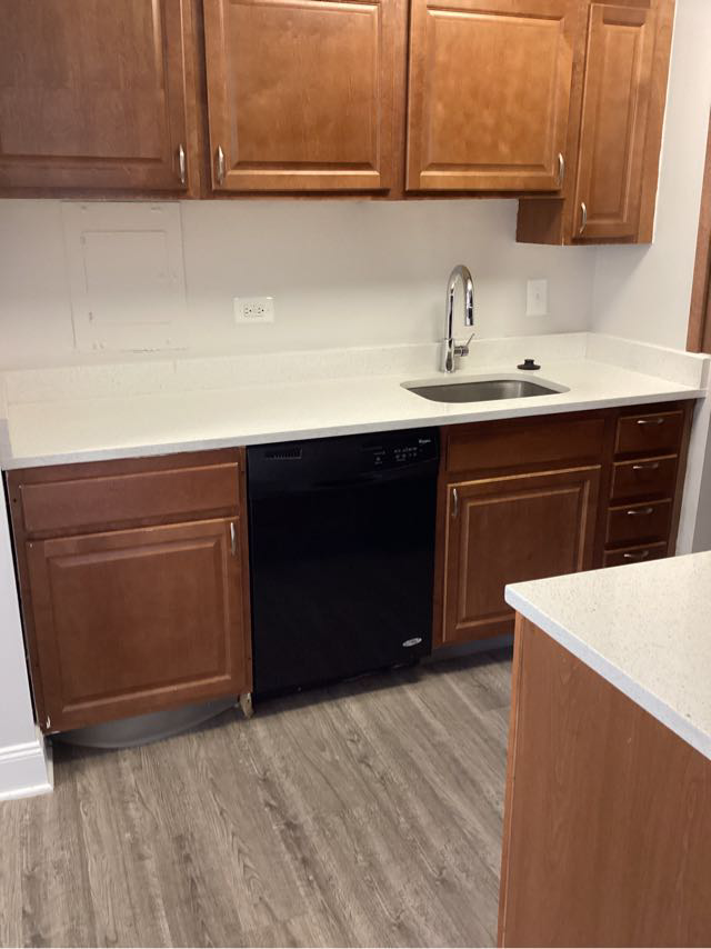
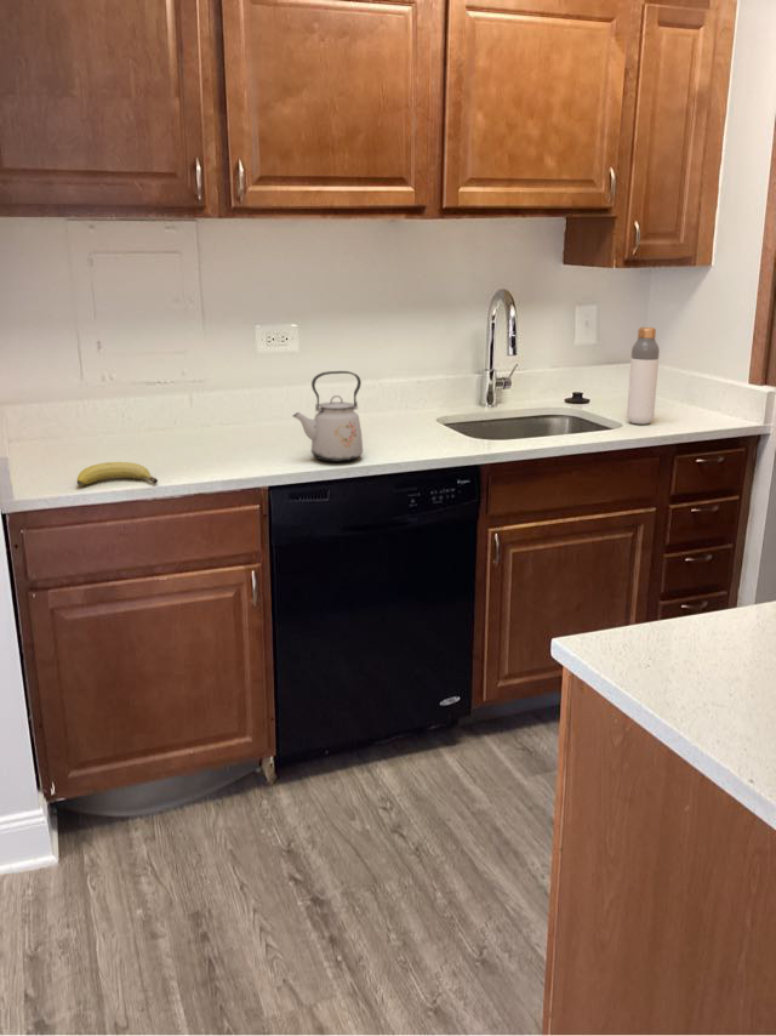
+ fruit [75,461,159,486]
+ bottle [626,326,661,426]
+ kettle [292,370,364,463]
